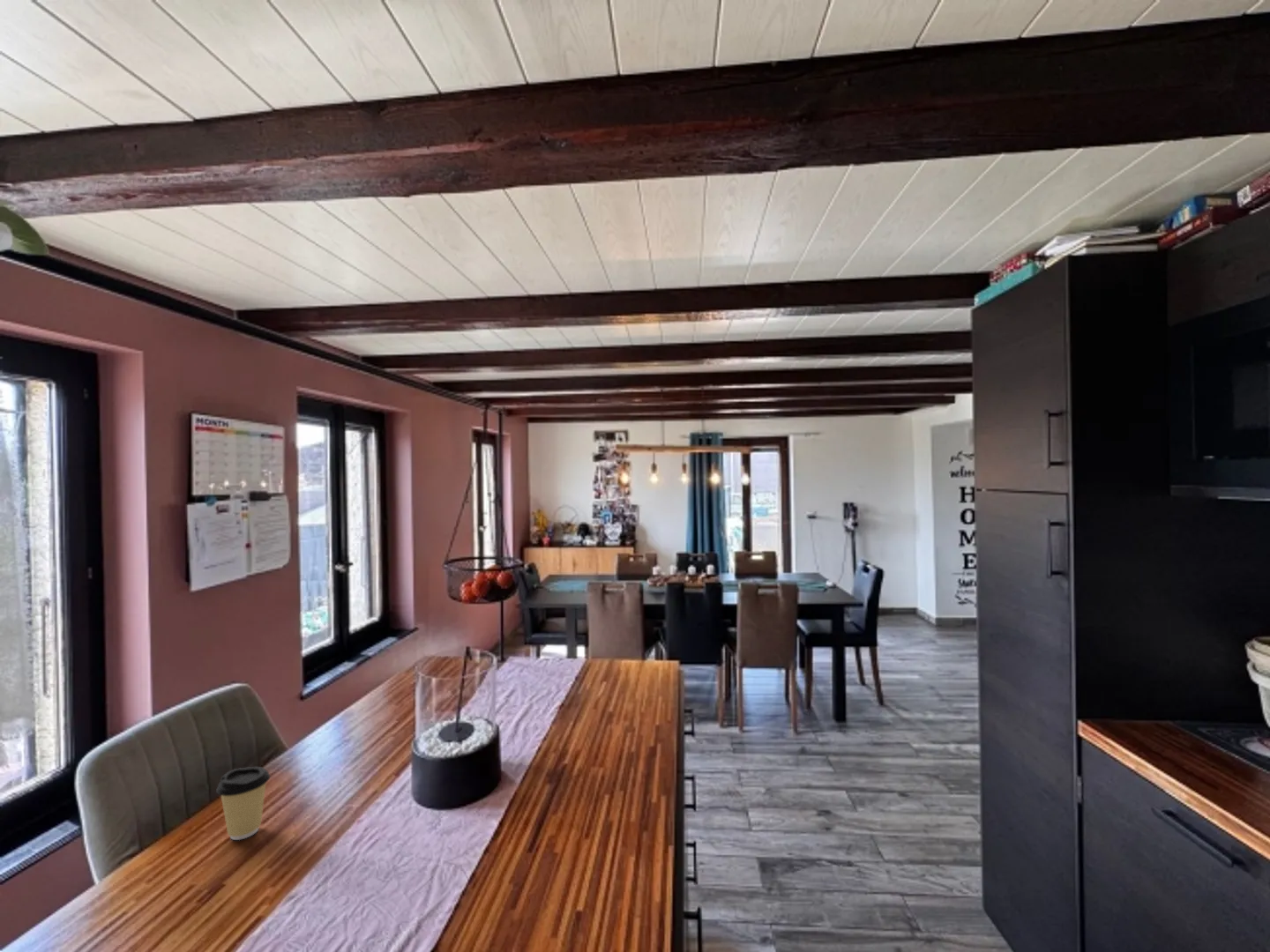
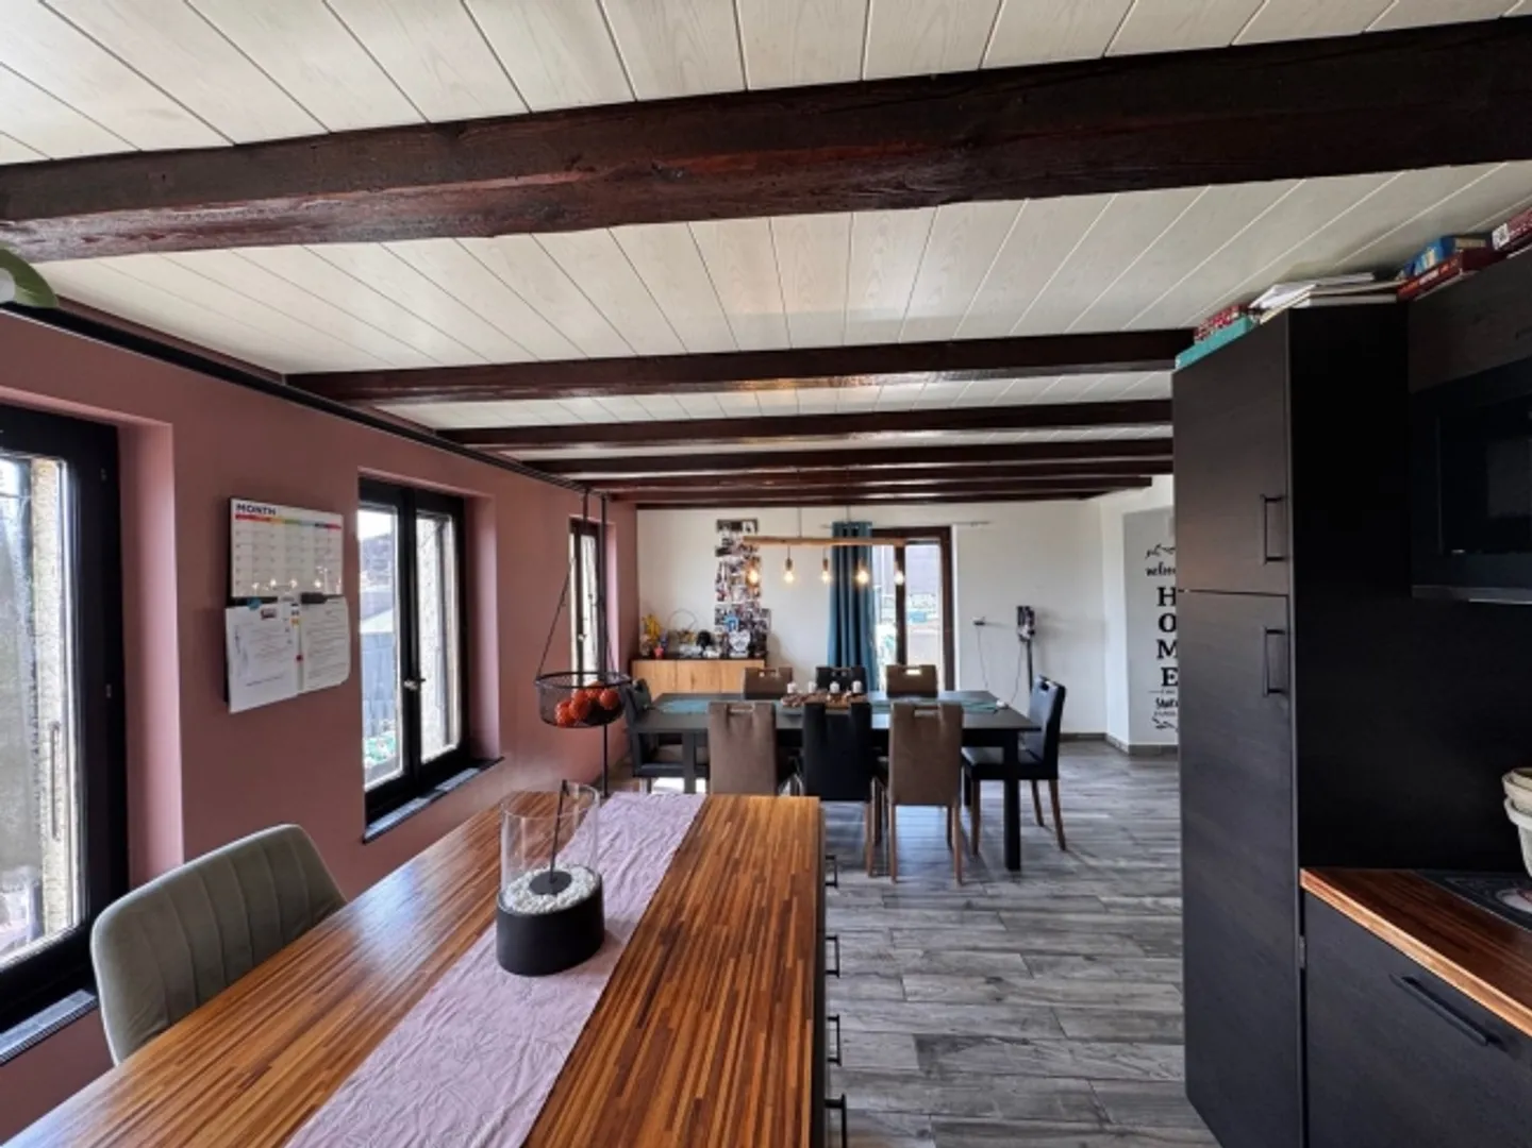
- coffee cup [215,766,271,841]
